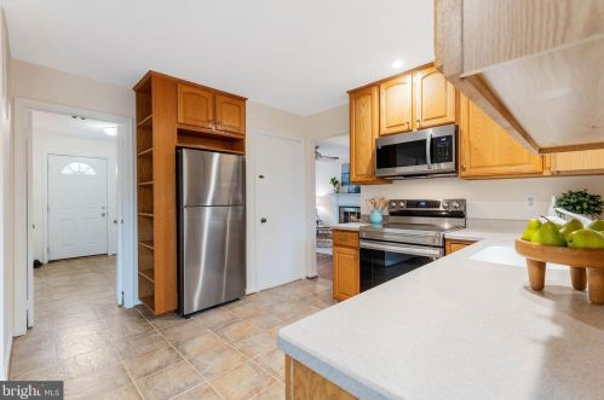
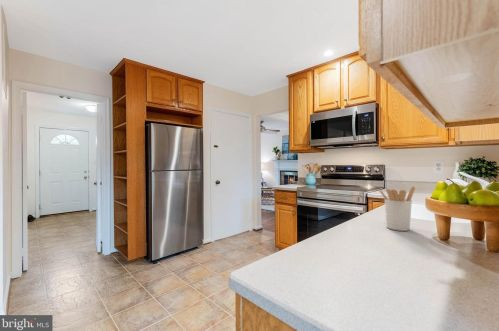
+ utensil holder [378,185,416,232]
